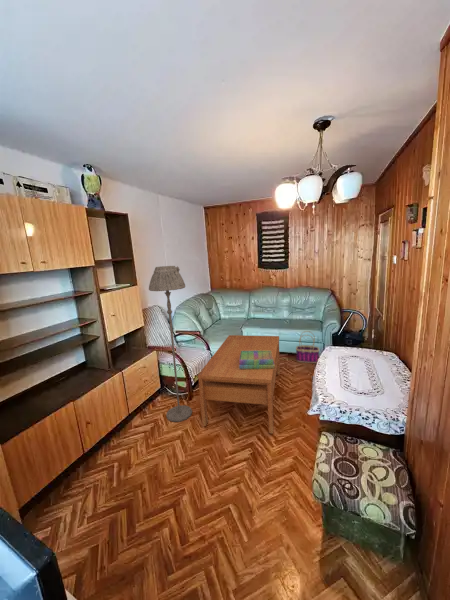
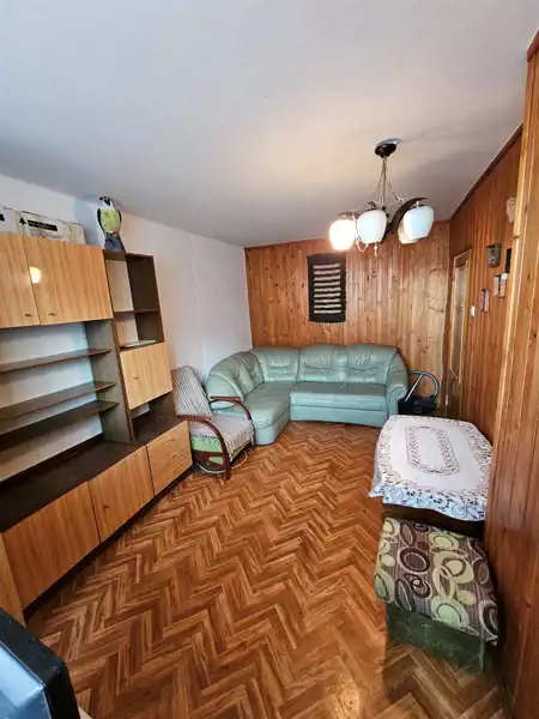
- stack of books [239,351,275,369]
- basket [295,330,320,364]
- coffee table [197,334,281,435]
- floor lamp [148,265,193,423]
